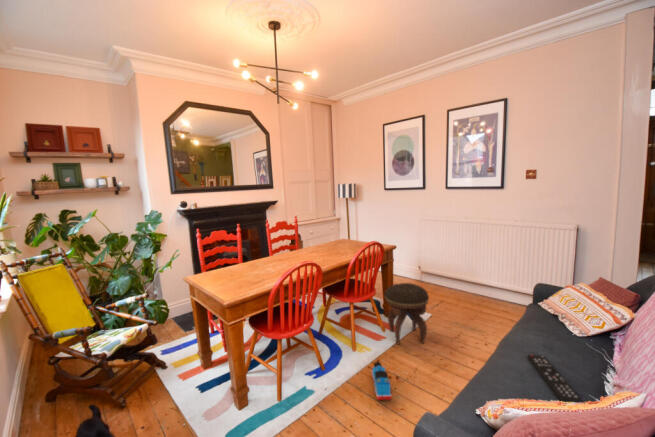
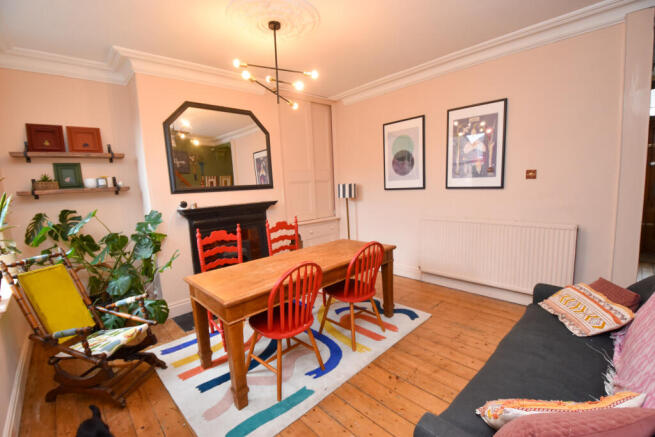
- remote control [527,354,585,403]
- toy train [370,359,393,402]
- footstool [383,282,430,346]
